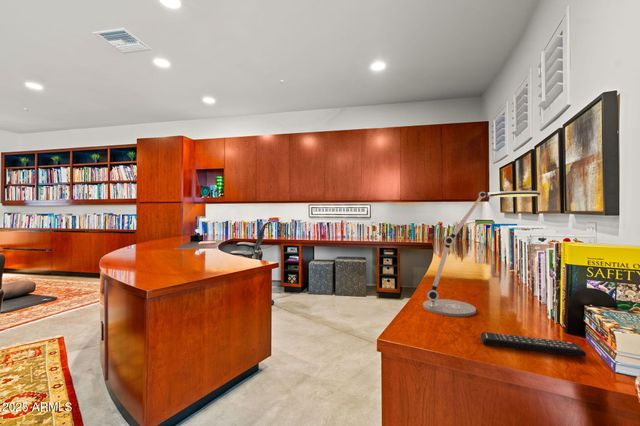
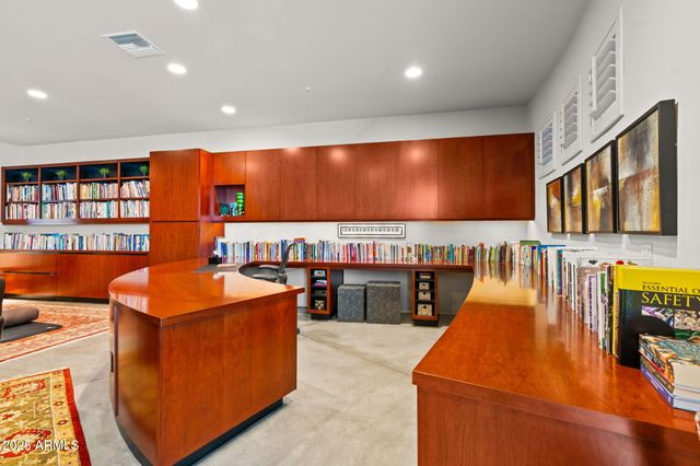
- remote control [480,331,587,358]
- desk lamp [422,190,542,318]
